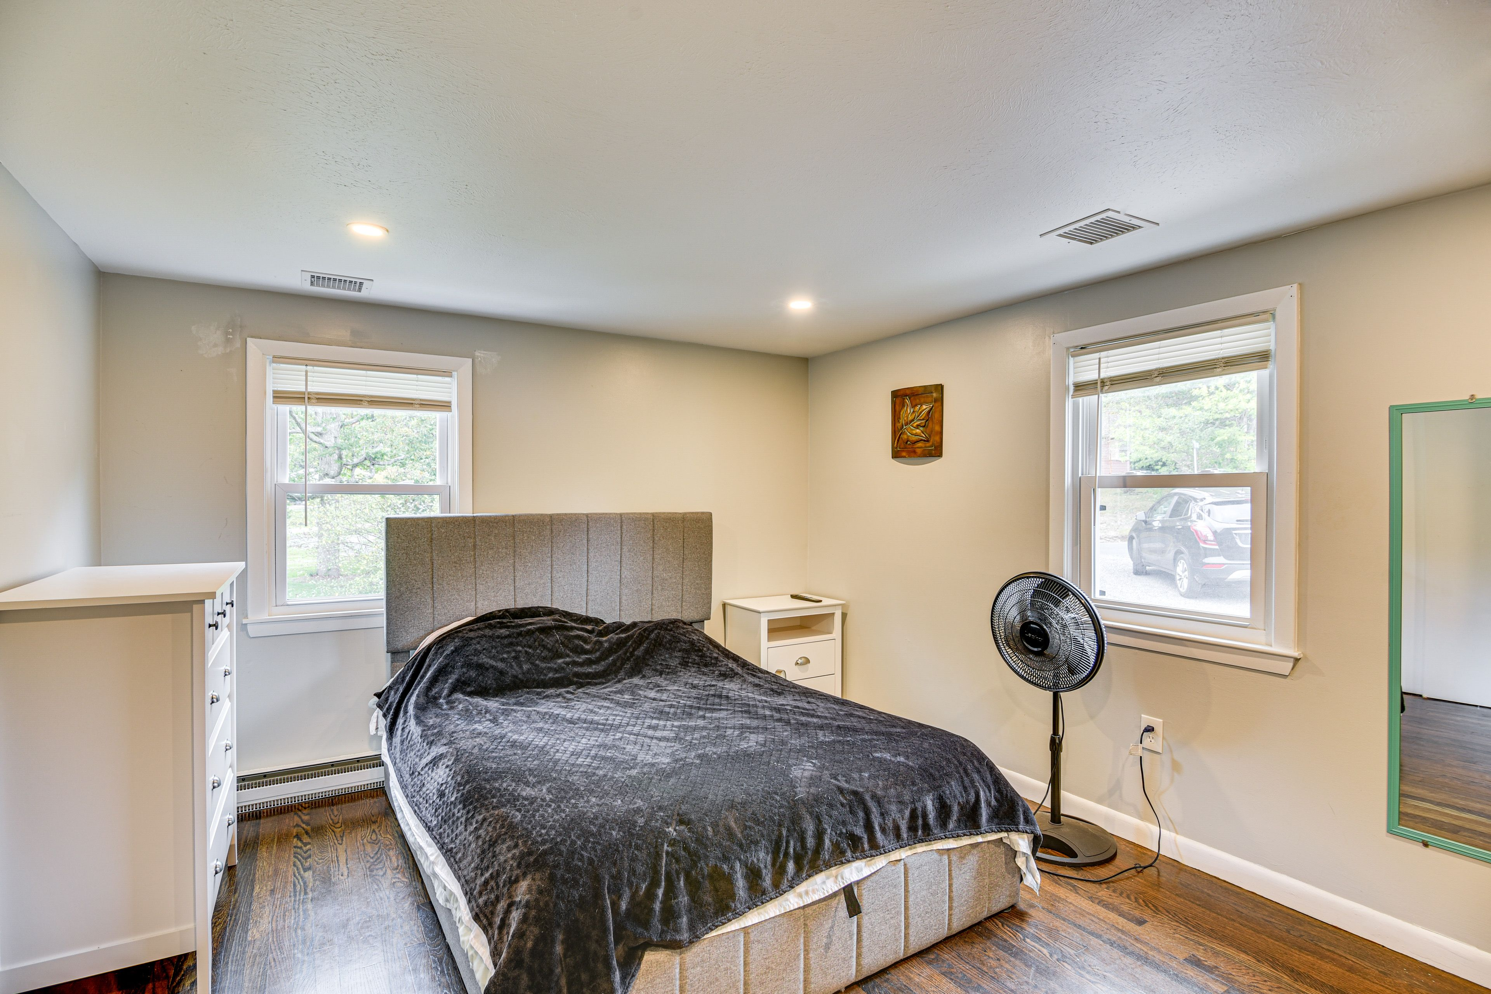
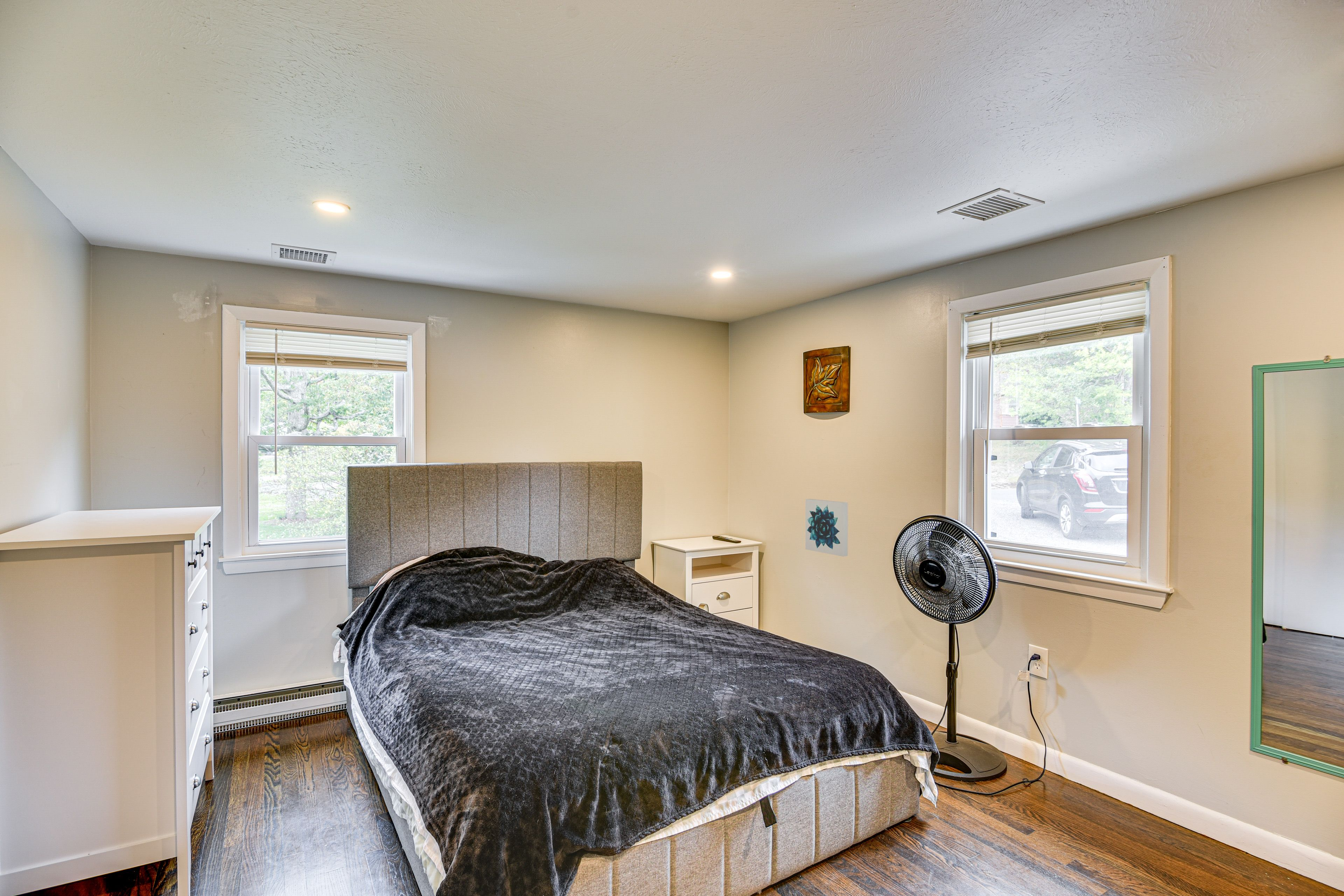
+ wall art [805,498,848,557]
